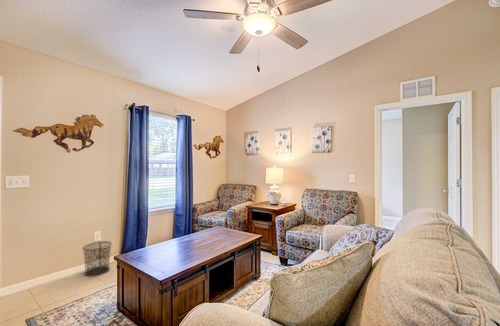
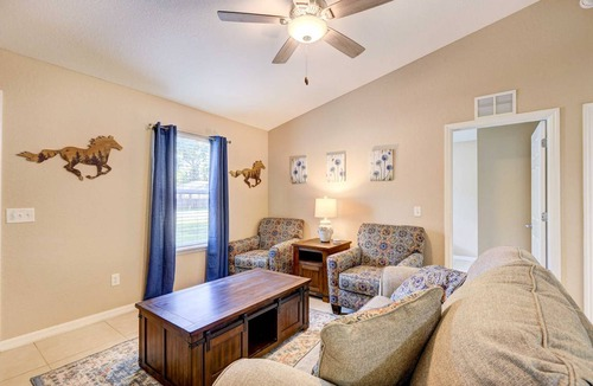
- waste bin [81,240,113,277]
